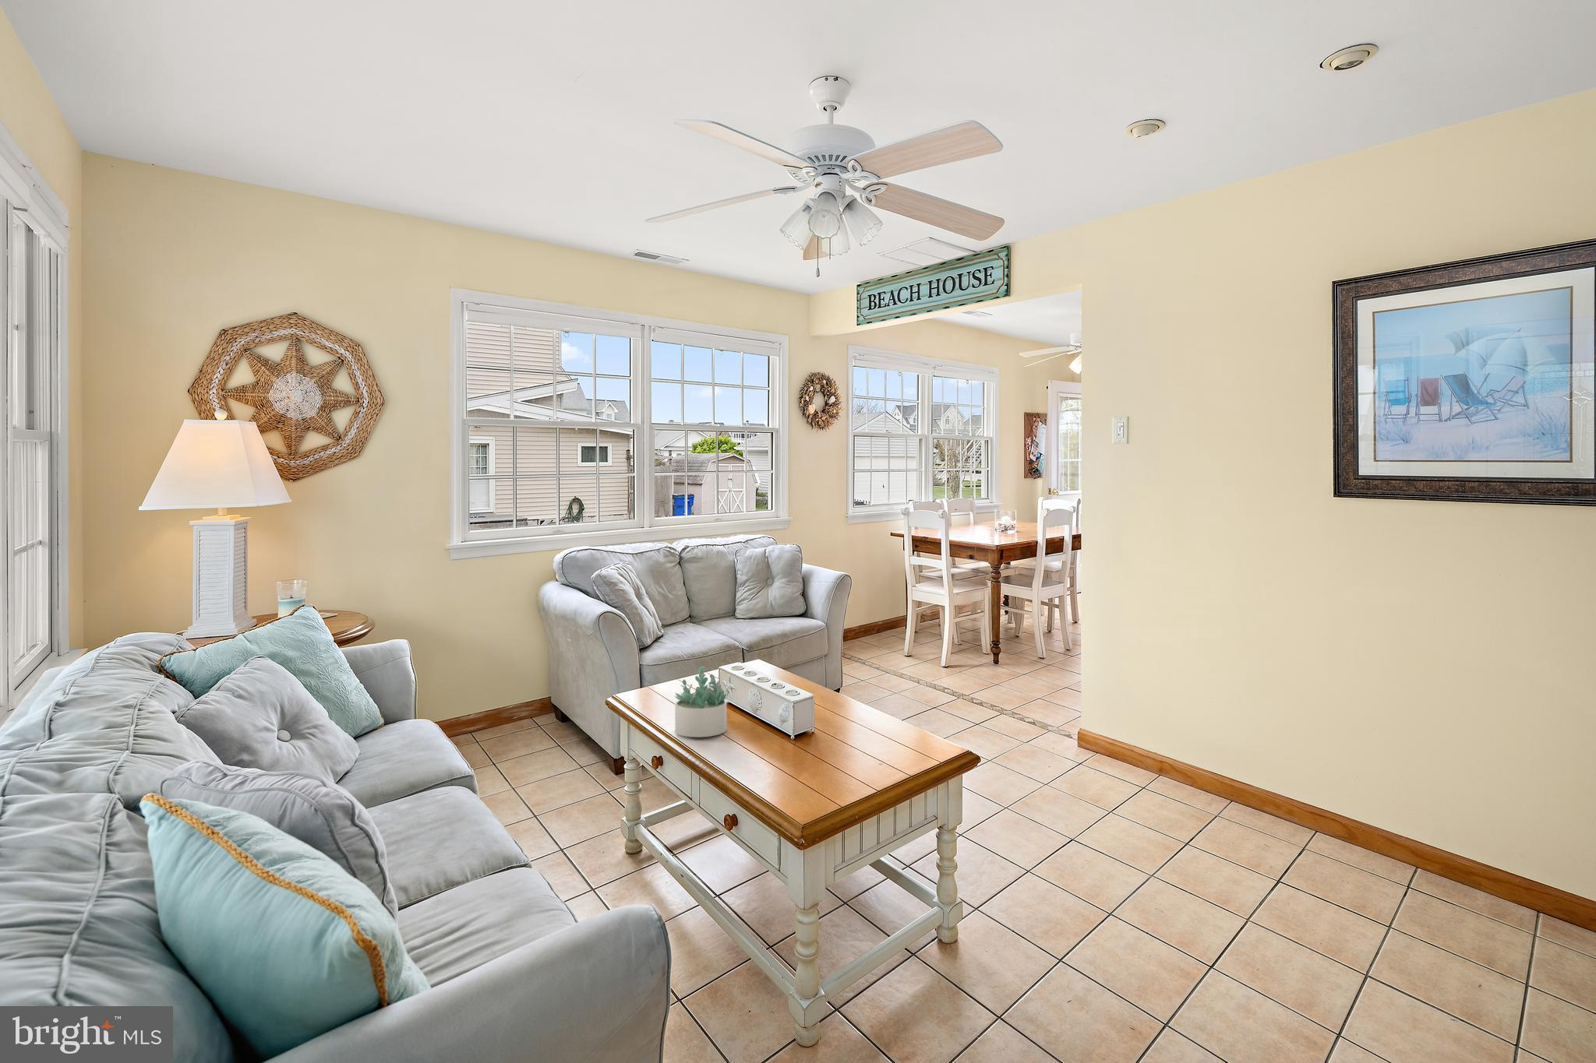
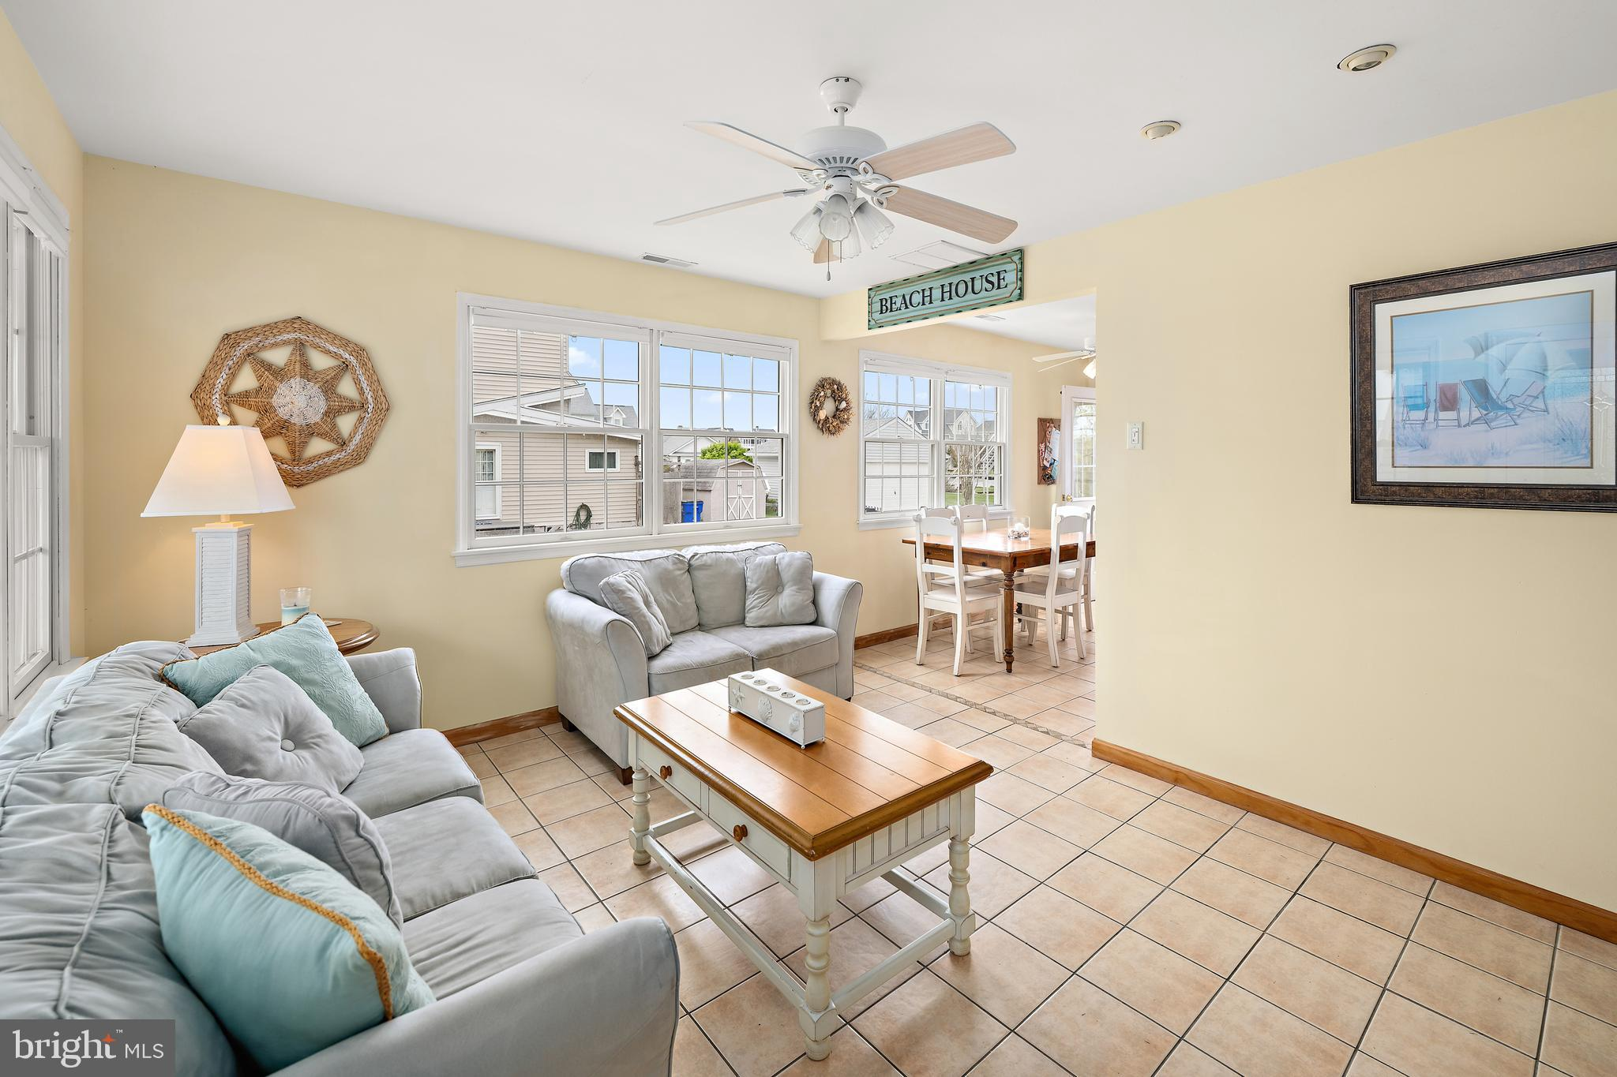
- succulent plant [673,666,727,738]
